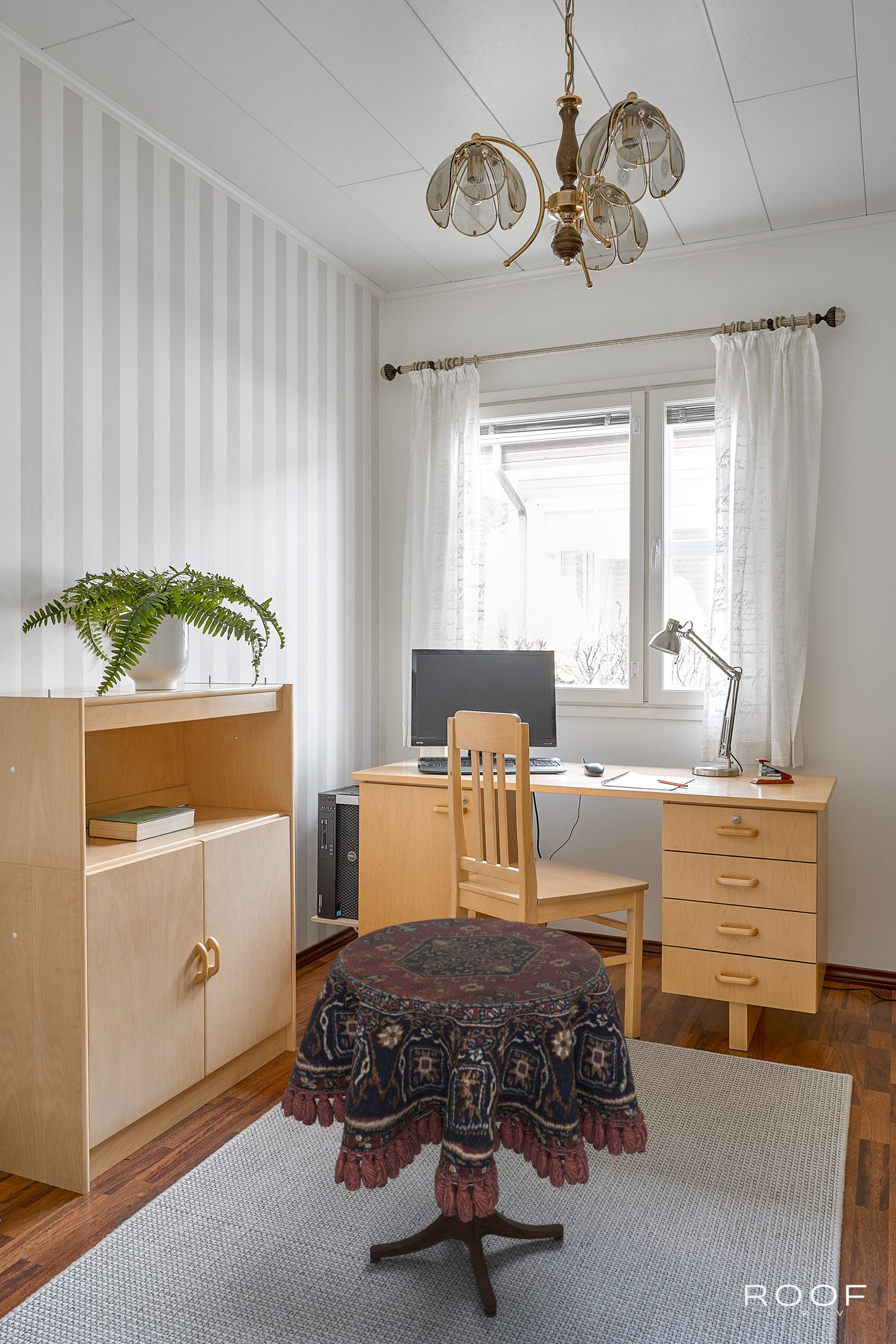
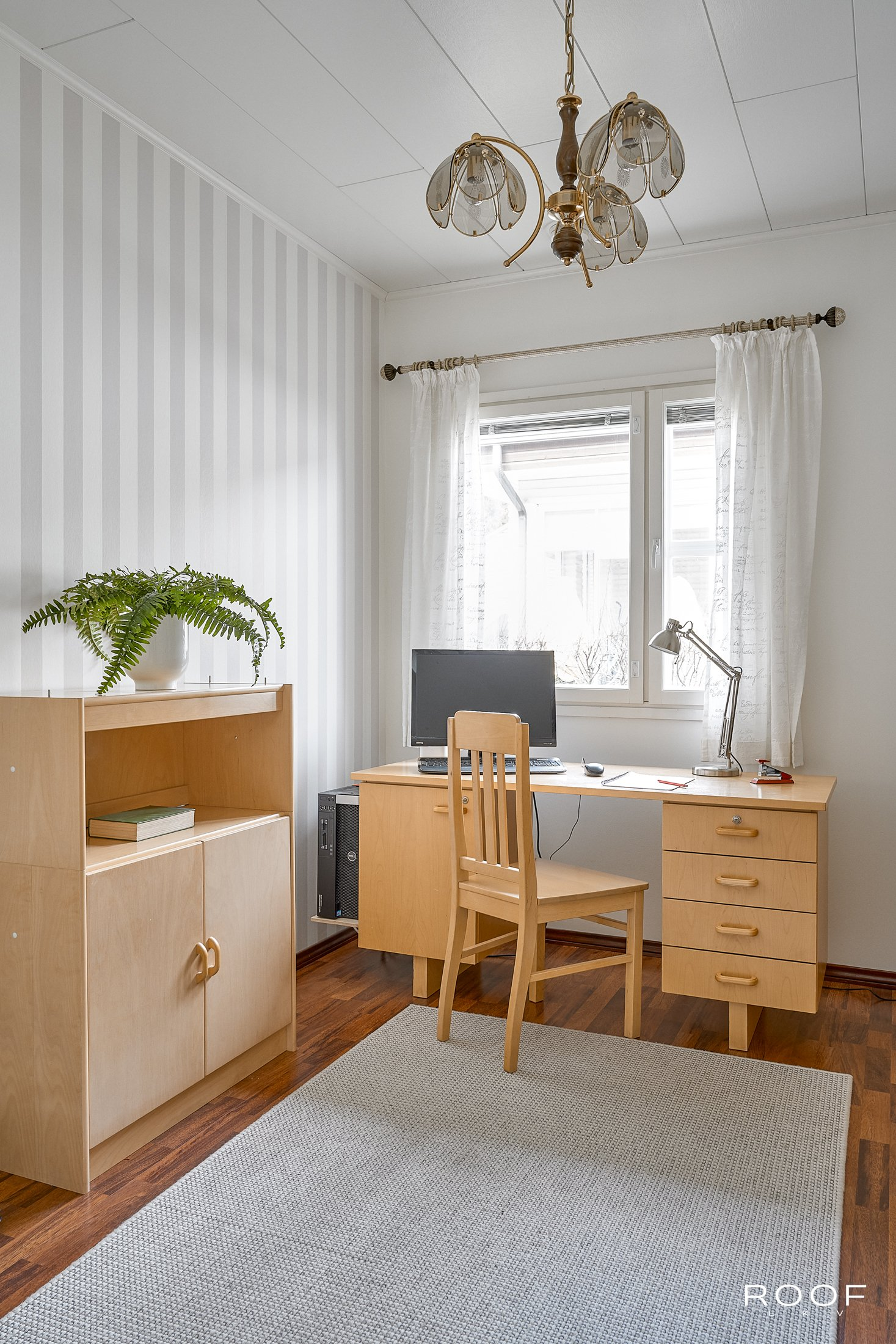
- side table [280,918,648,1317]
